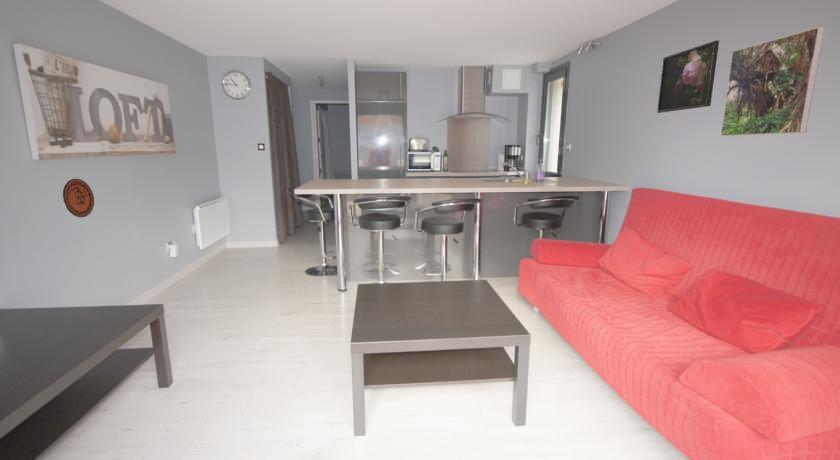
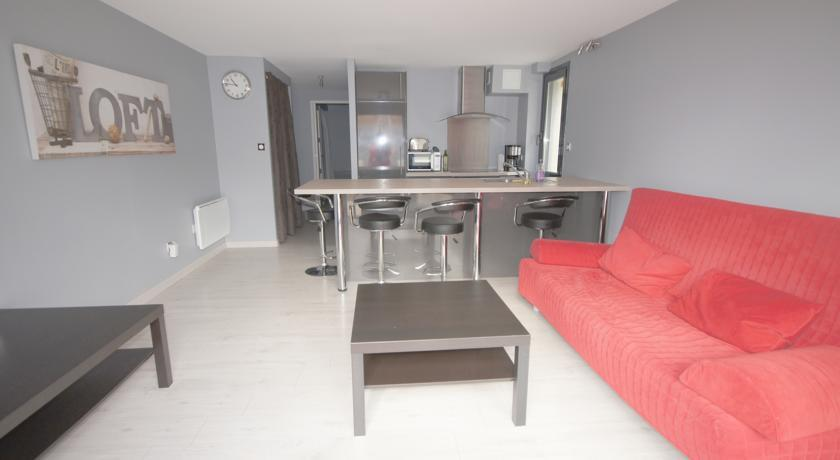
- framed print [720,26,826,137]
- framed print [656,39,720,114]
- decorative plate [62,178,95,218]
